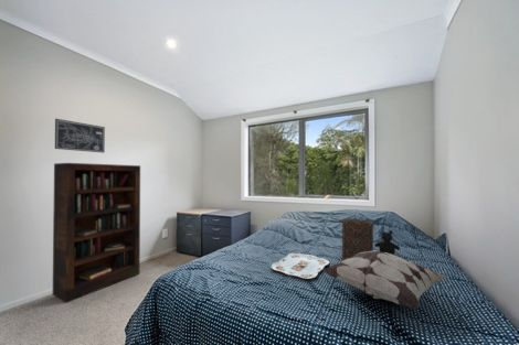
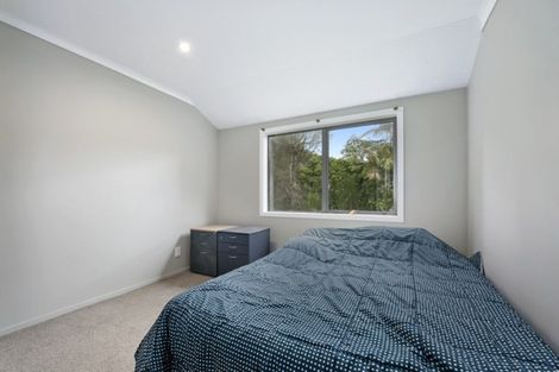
- serving tray [271,252,330,280]
- wall art [54,118,106,154]
- book [341,217,374,261]
- bookcase [52,162,141,304]
- decorative pillow [321,249,448,311]
- teddy bear [373,228,401,256]
